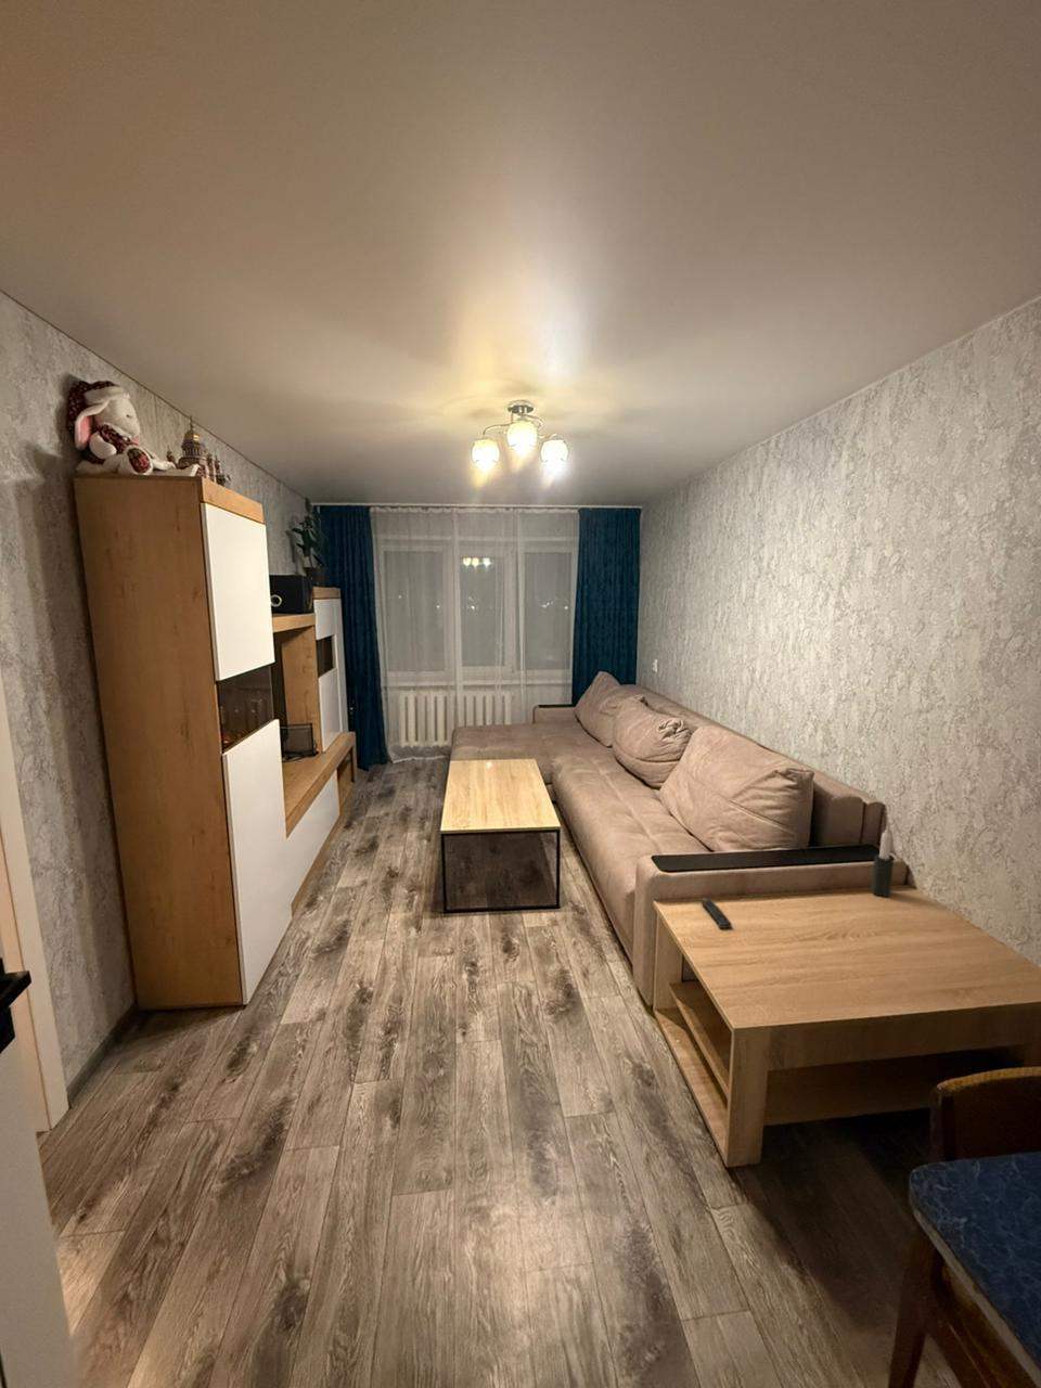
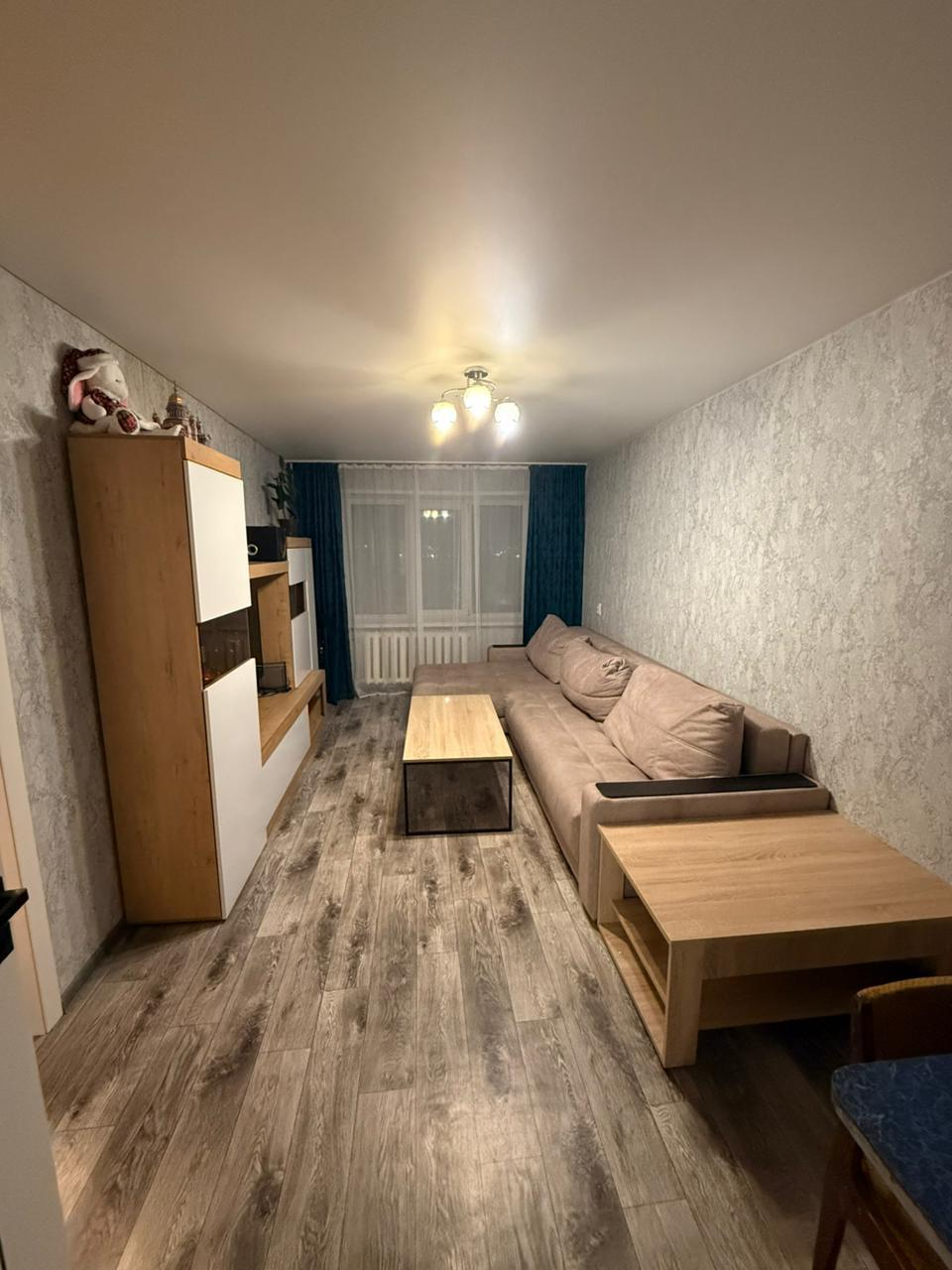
- remote control [700,898,733,929]
- candle [869,825,894,898]
